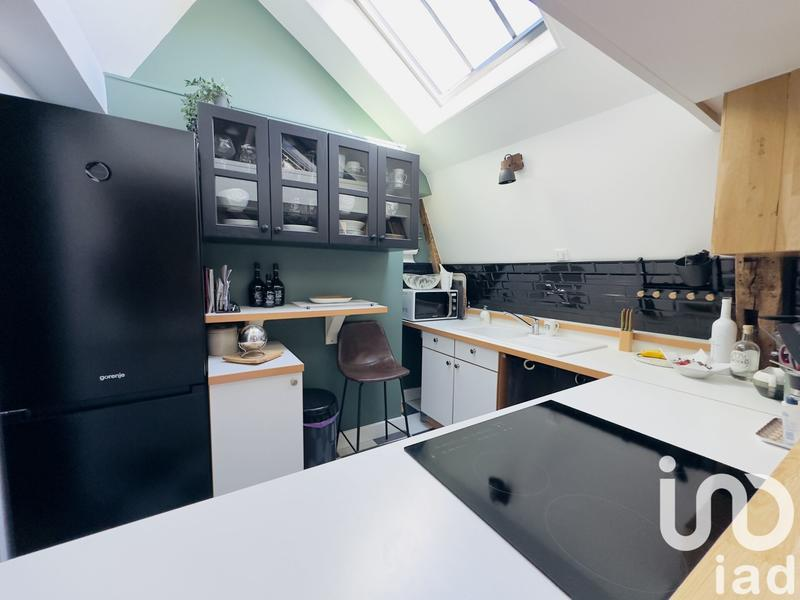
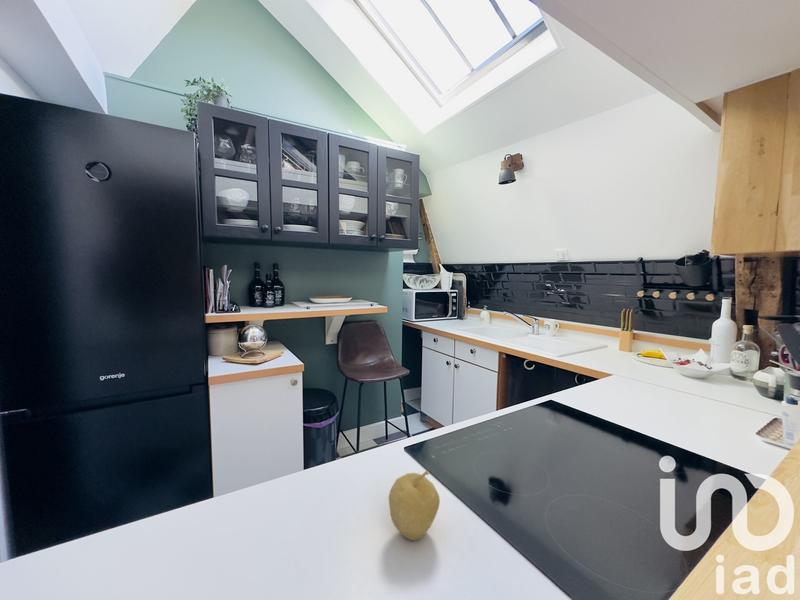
+ fruit [388,469,441,542]
